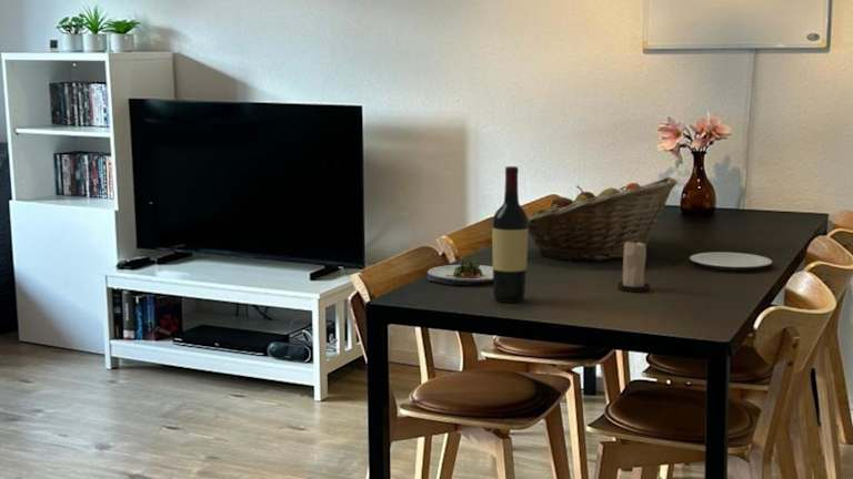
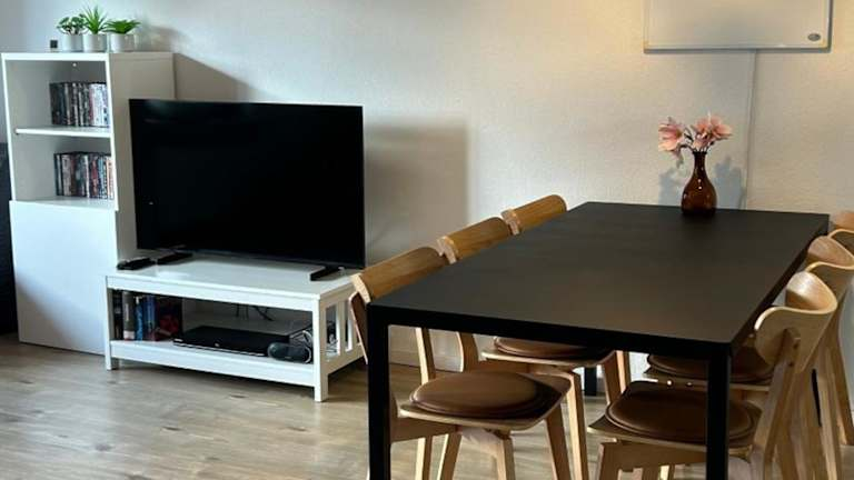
- salad plate [426,259,493,286]
- fruit basket [528,176,678,262]
- wine bottle [491,165,529,304]
- candle [616,240,651,293]
- plate [689,252,773,272]
